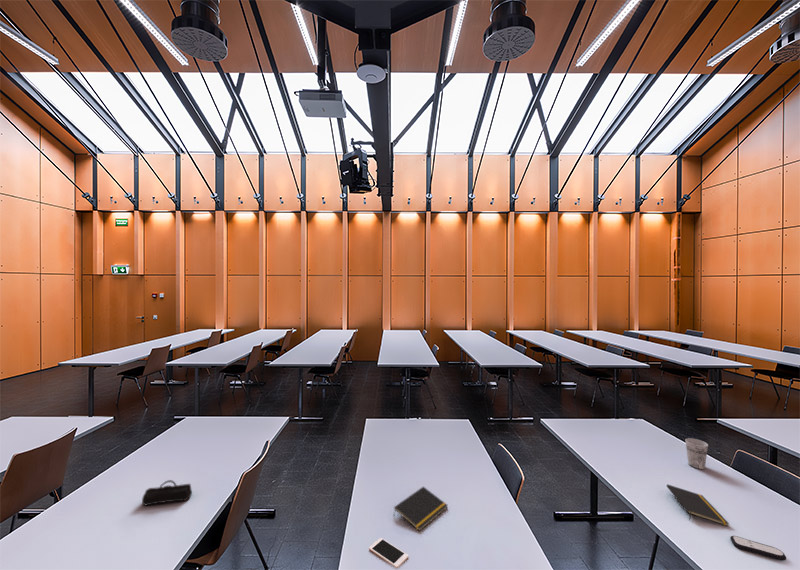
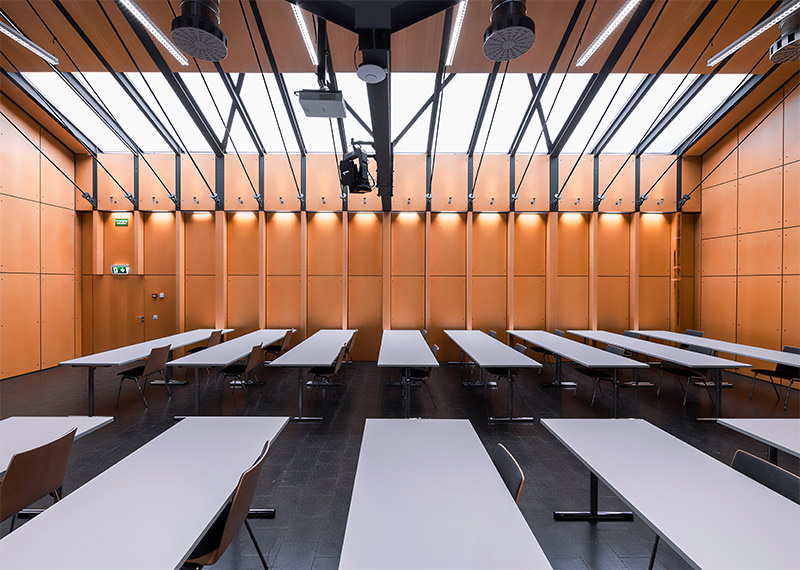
- cell phone [368,537,409,569]
- notepad [393,486,449,532]
- remote control [729,535,787,562]
- cup [684,437,709,470]
- notepad [666,483,730,527]
- pencil case [141,479,193,507]
